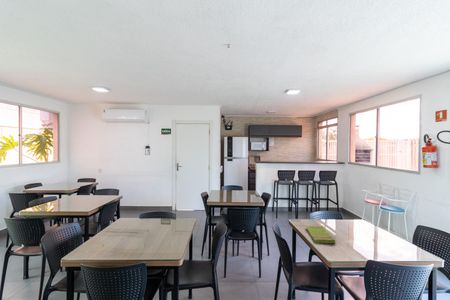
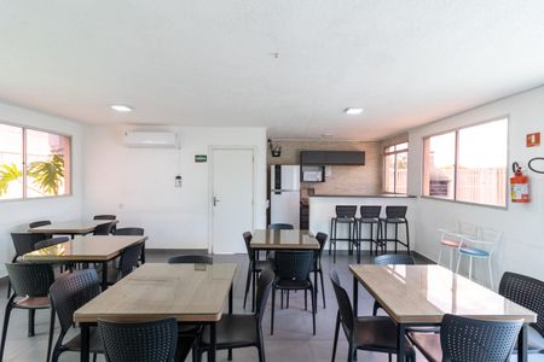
- dish towel [305,225,336,244]
